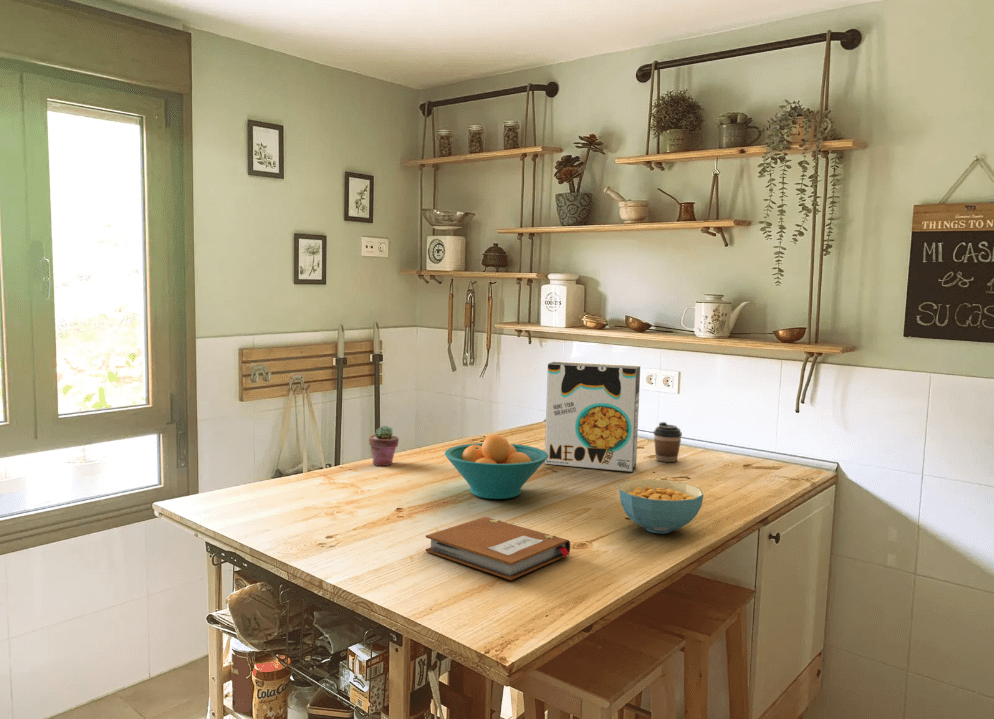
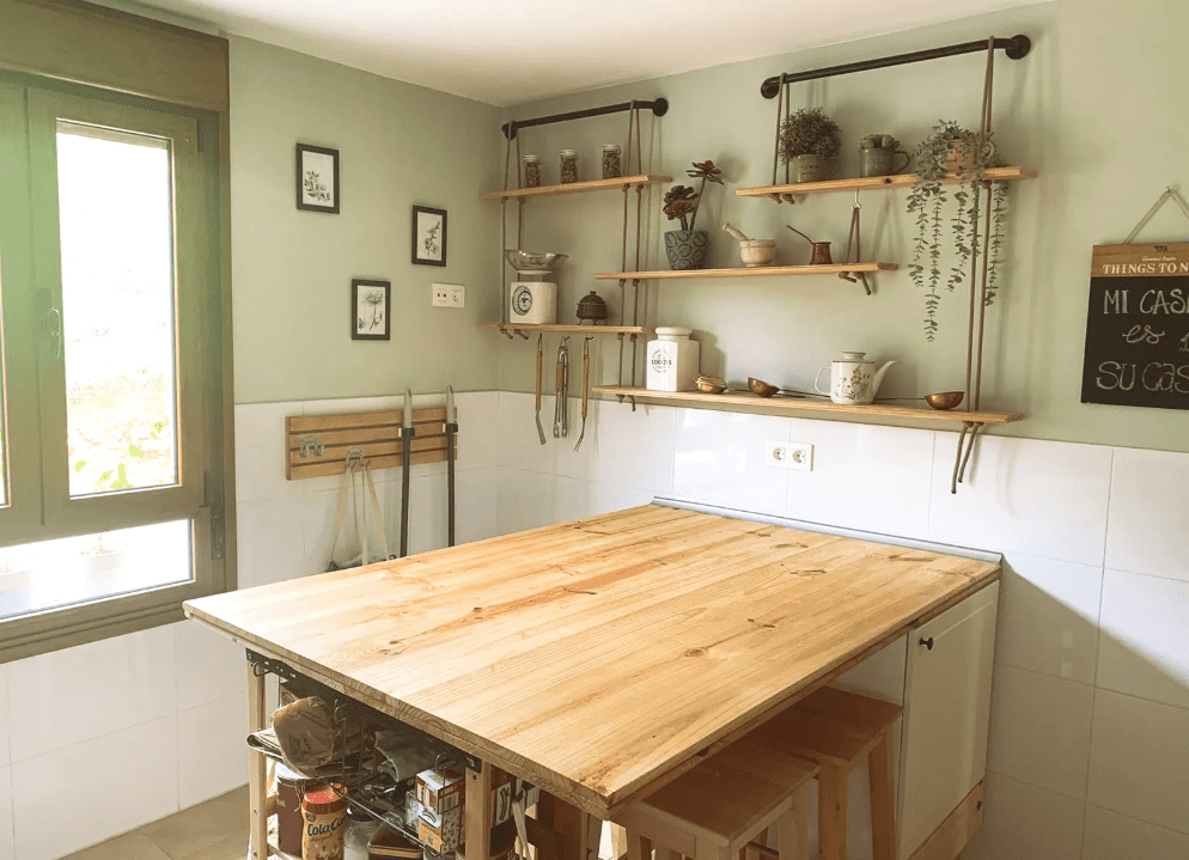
- cereal bowl [618,478,704,535]
- notebook [424,516,571,581]
- fruit bowl [444,433,548,500]
- potted succulent [368,425,400,467]
- cereal box [544,360,641,473]
- coffee cup [653,421,683,463]
